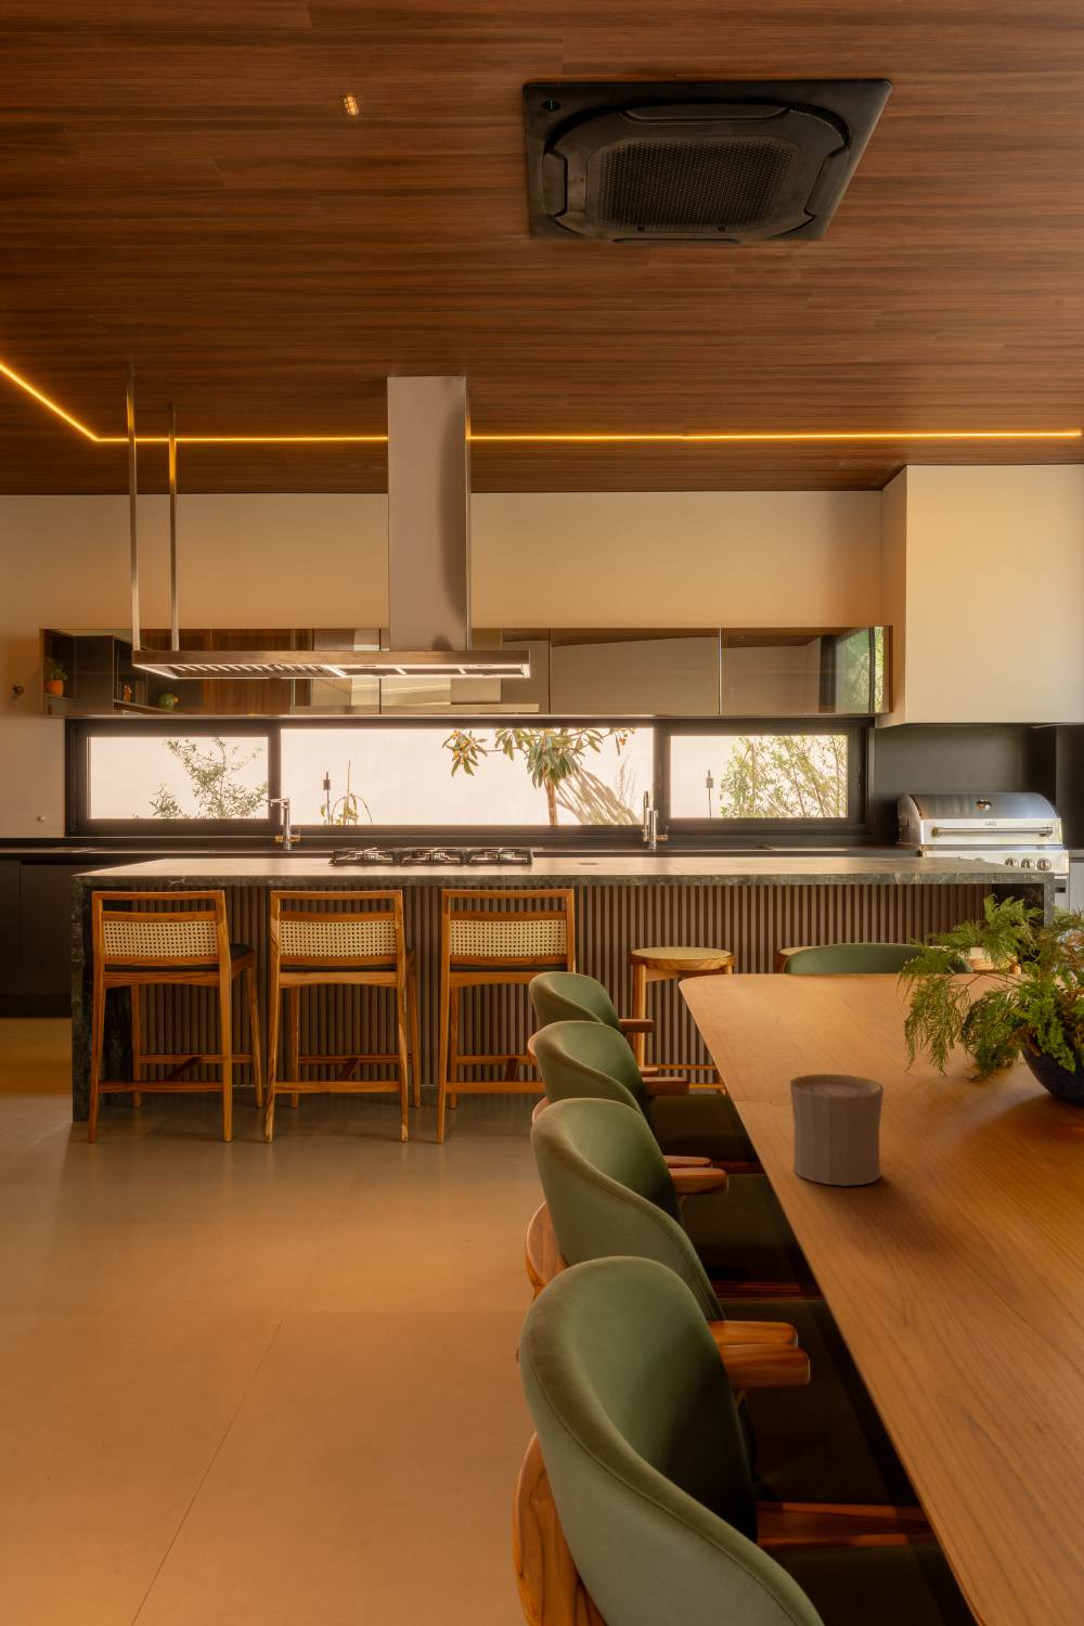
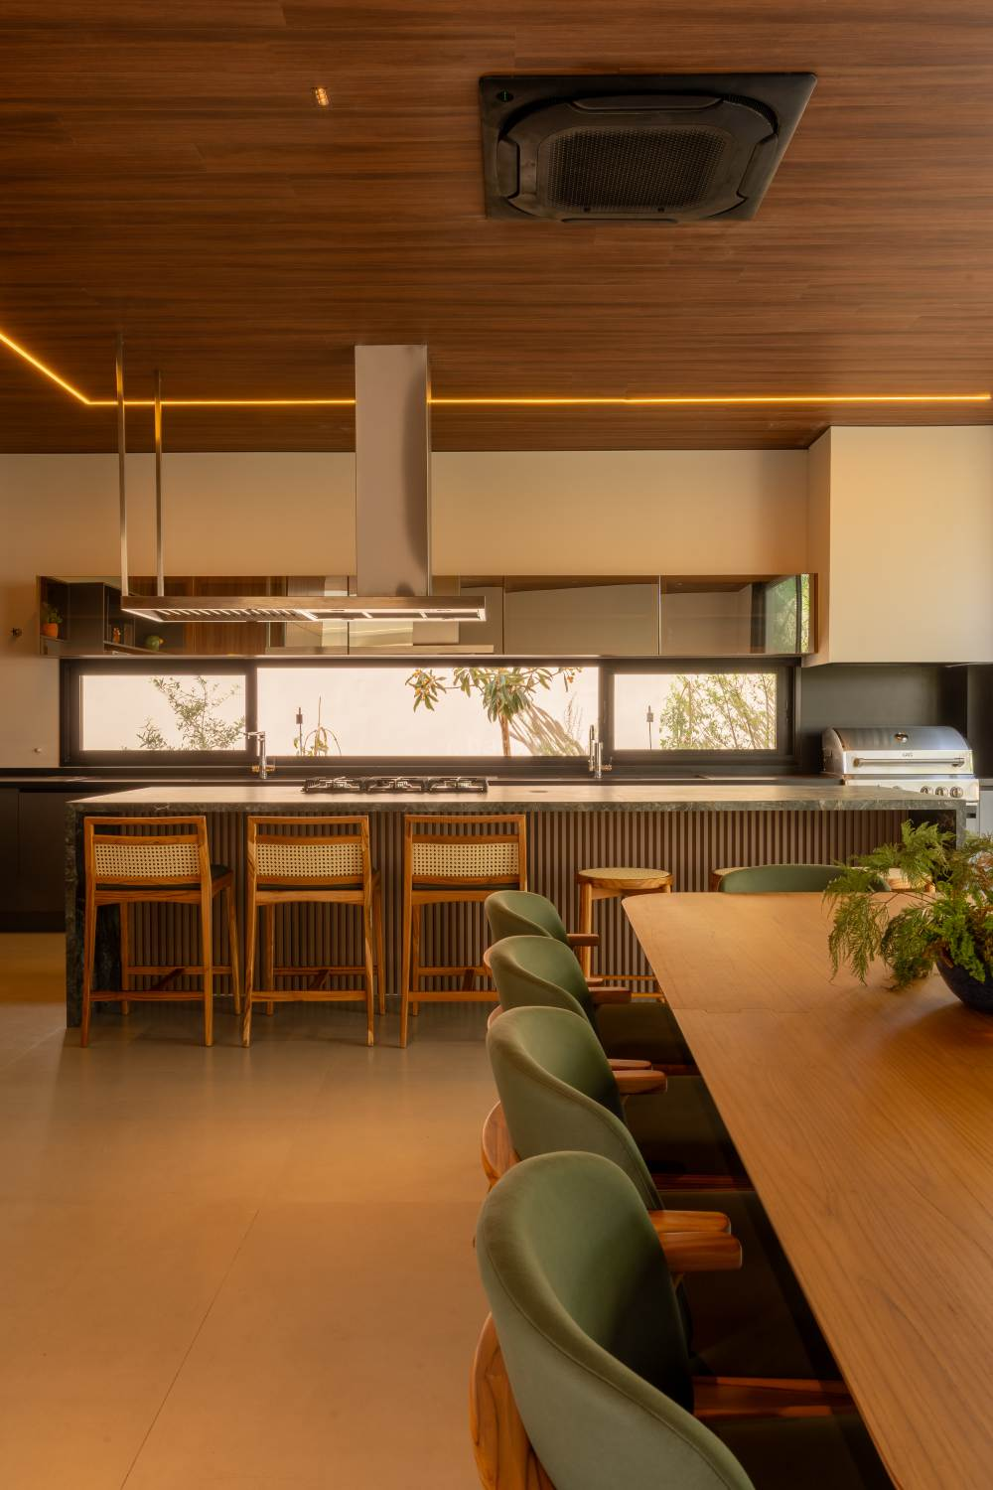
- cup [789,1073,884,1187]
